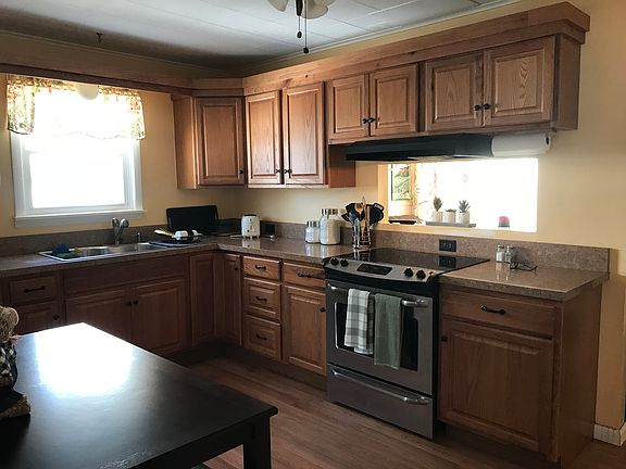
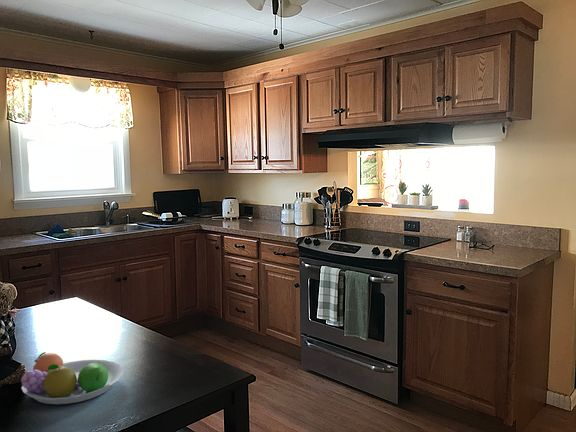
+ fruit bowl [20,351,125,405]
